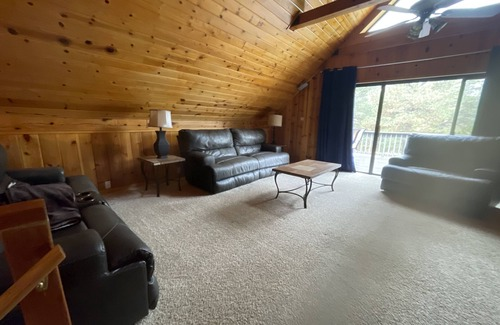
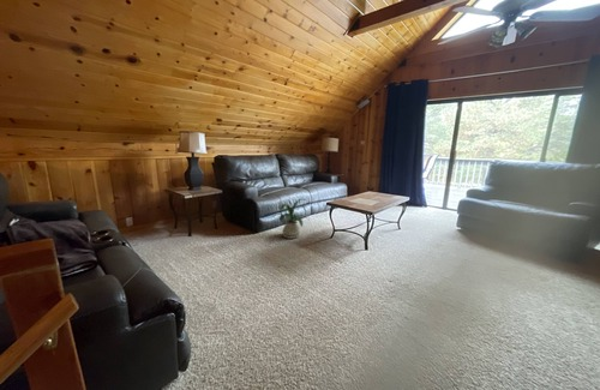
+ house plant [269,198,308,240]
